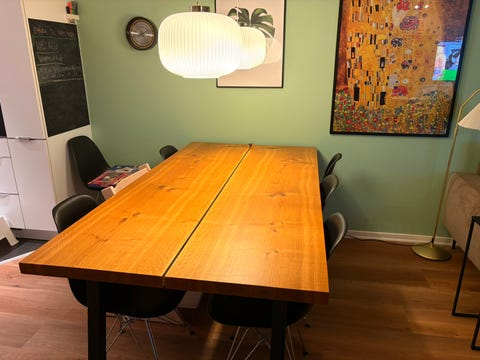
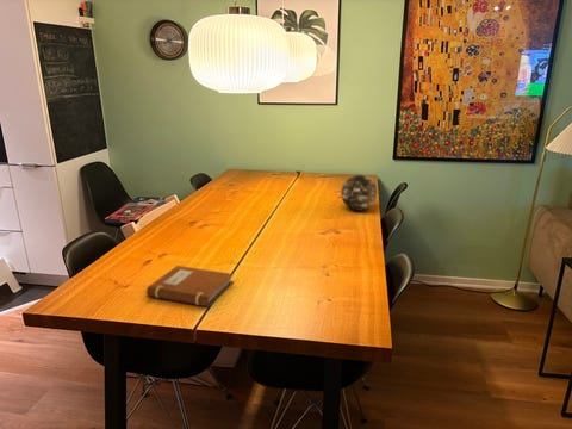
+ decorative orb [340,174,379,212]
+ notebook [145,265,235,307]
